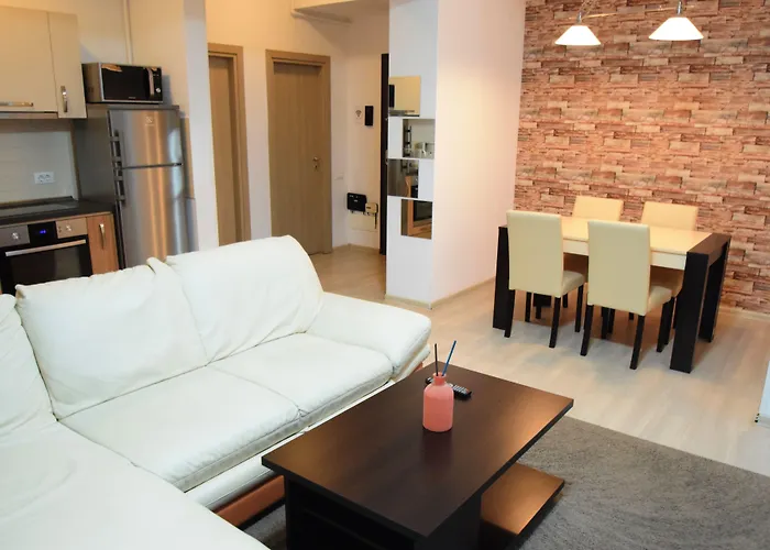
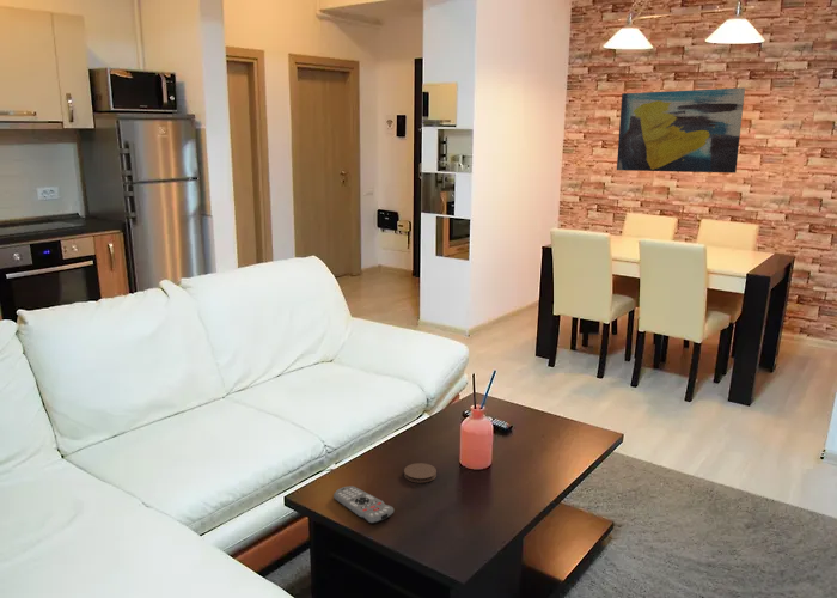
+ coaster [403,462,438,483]
+ remote control [332,484,395,525]
+ wall art [616,86,746,175]
